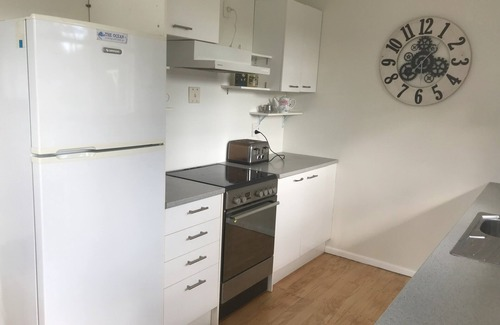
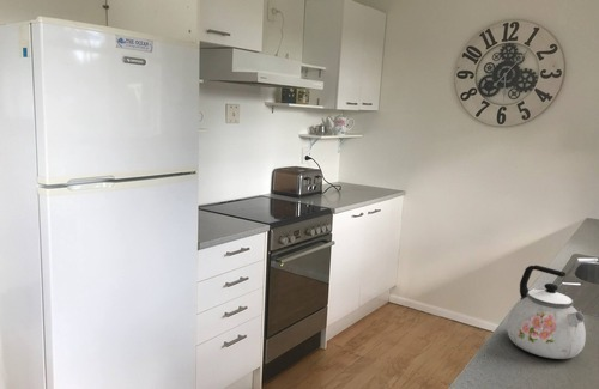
+ kettle [506,265,587,360]
